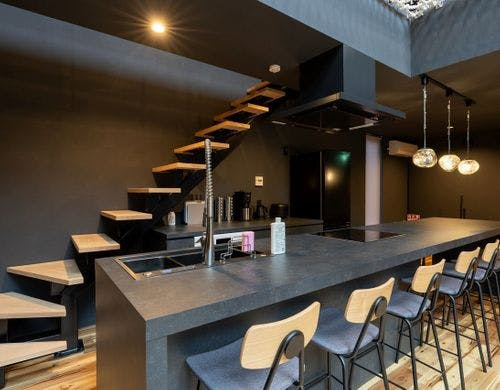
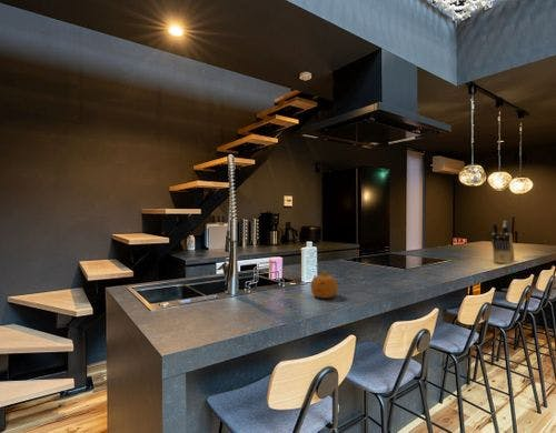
+ fruit [309,270,339,300]
+ knife block [490,220,515,265]
